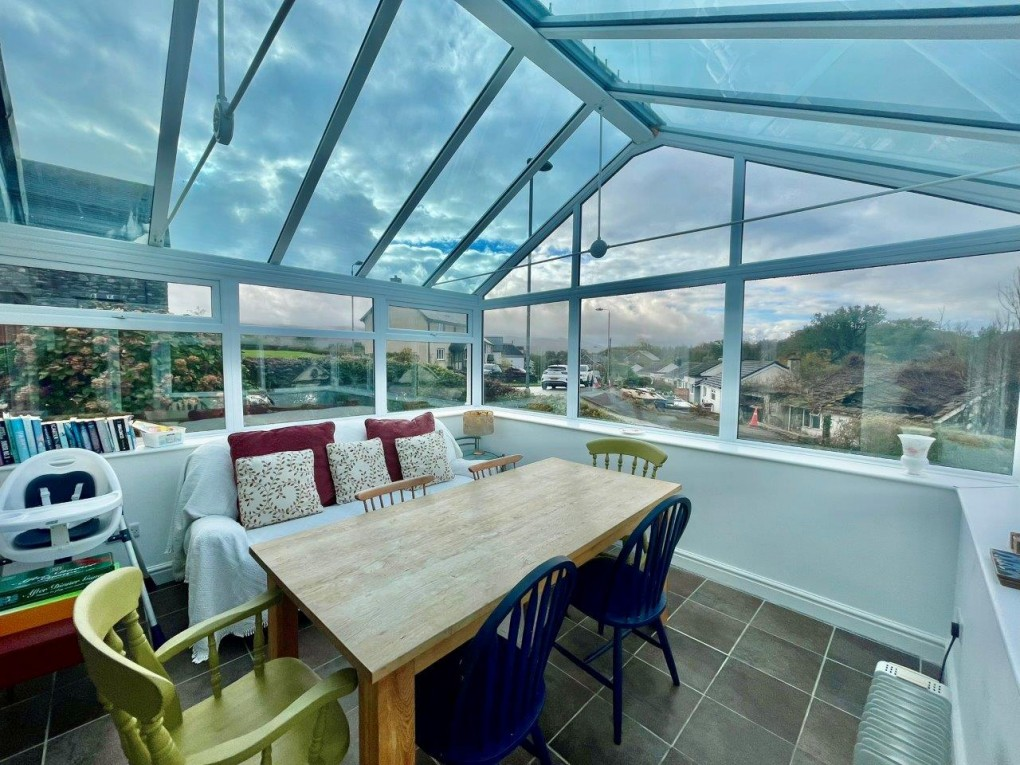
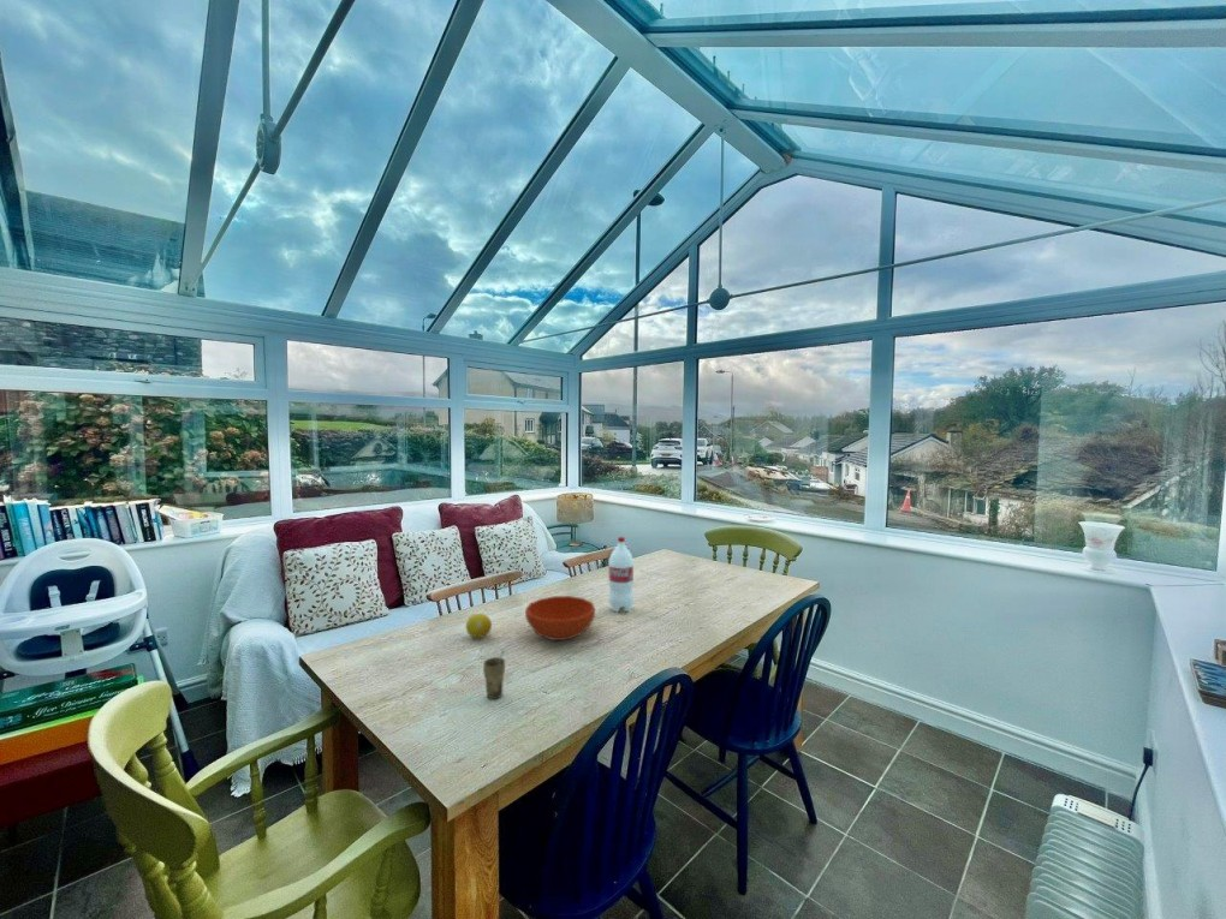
+ cup [482,649,506,700]
+ fruit [465,613,493,639]
+ bowl [524,595,596,641]
+ bottle [607,536,635,613]
